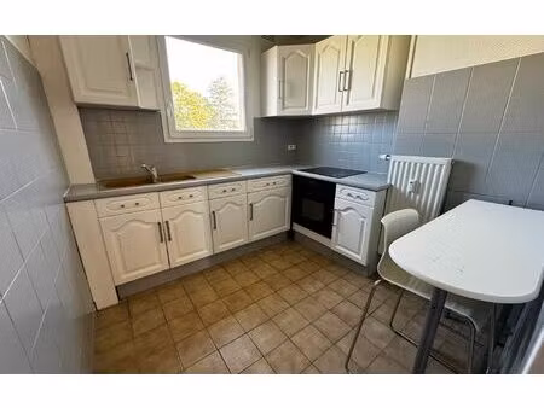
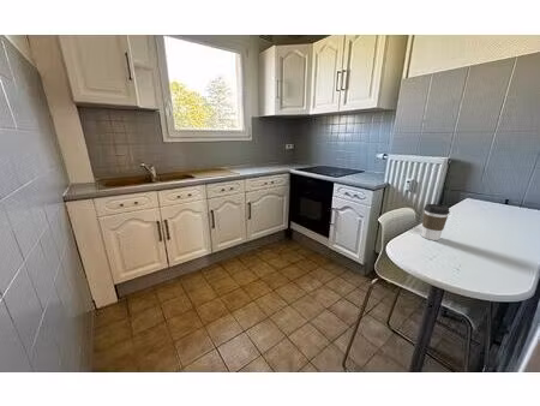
+ coffee cup [420,203,451,241]
